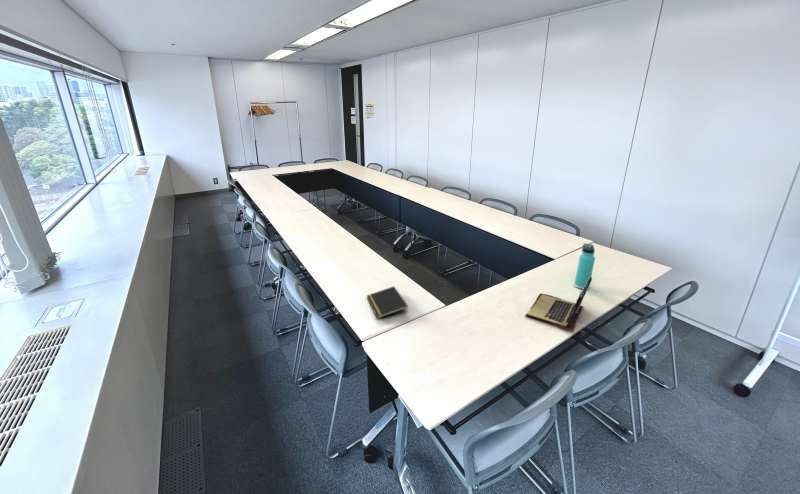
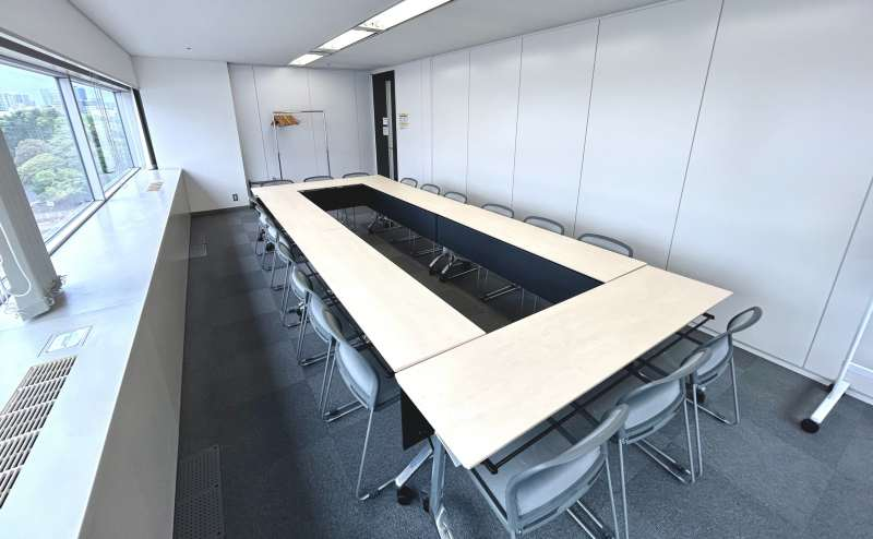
- thermos bottle [573,242,596,290]
- notepad [366,285,409,319]
- laptop [524,276,593,332]
